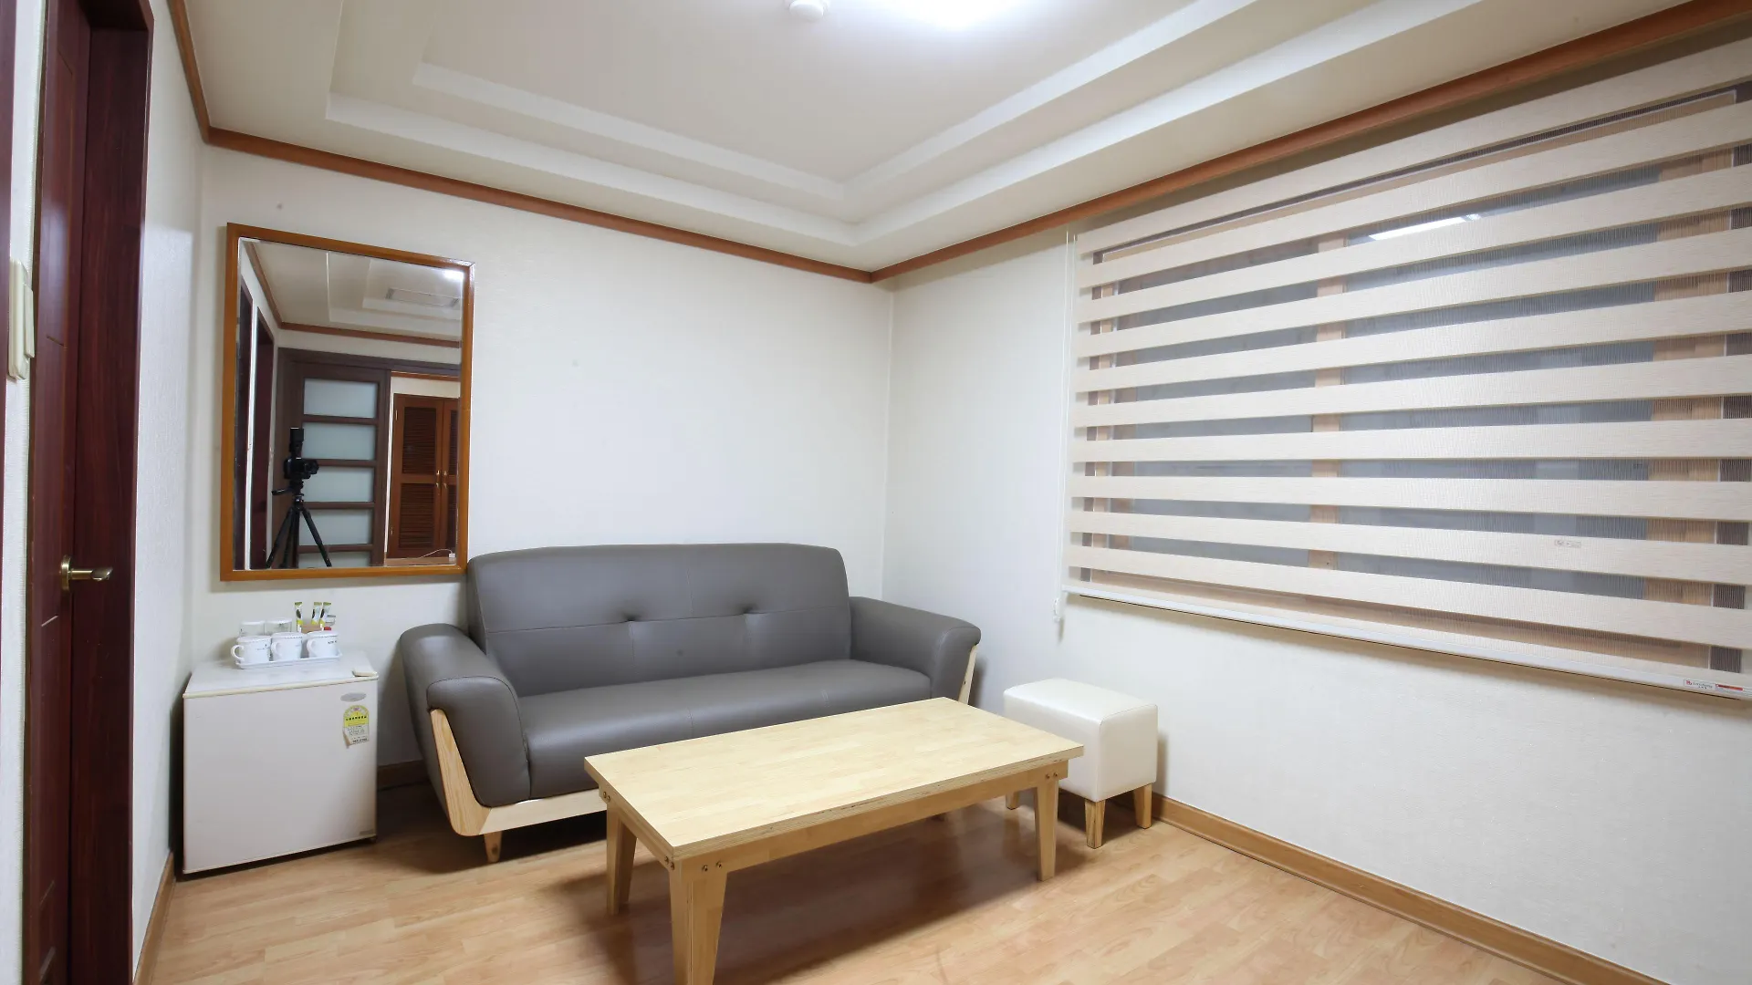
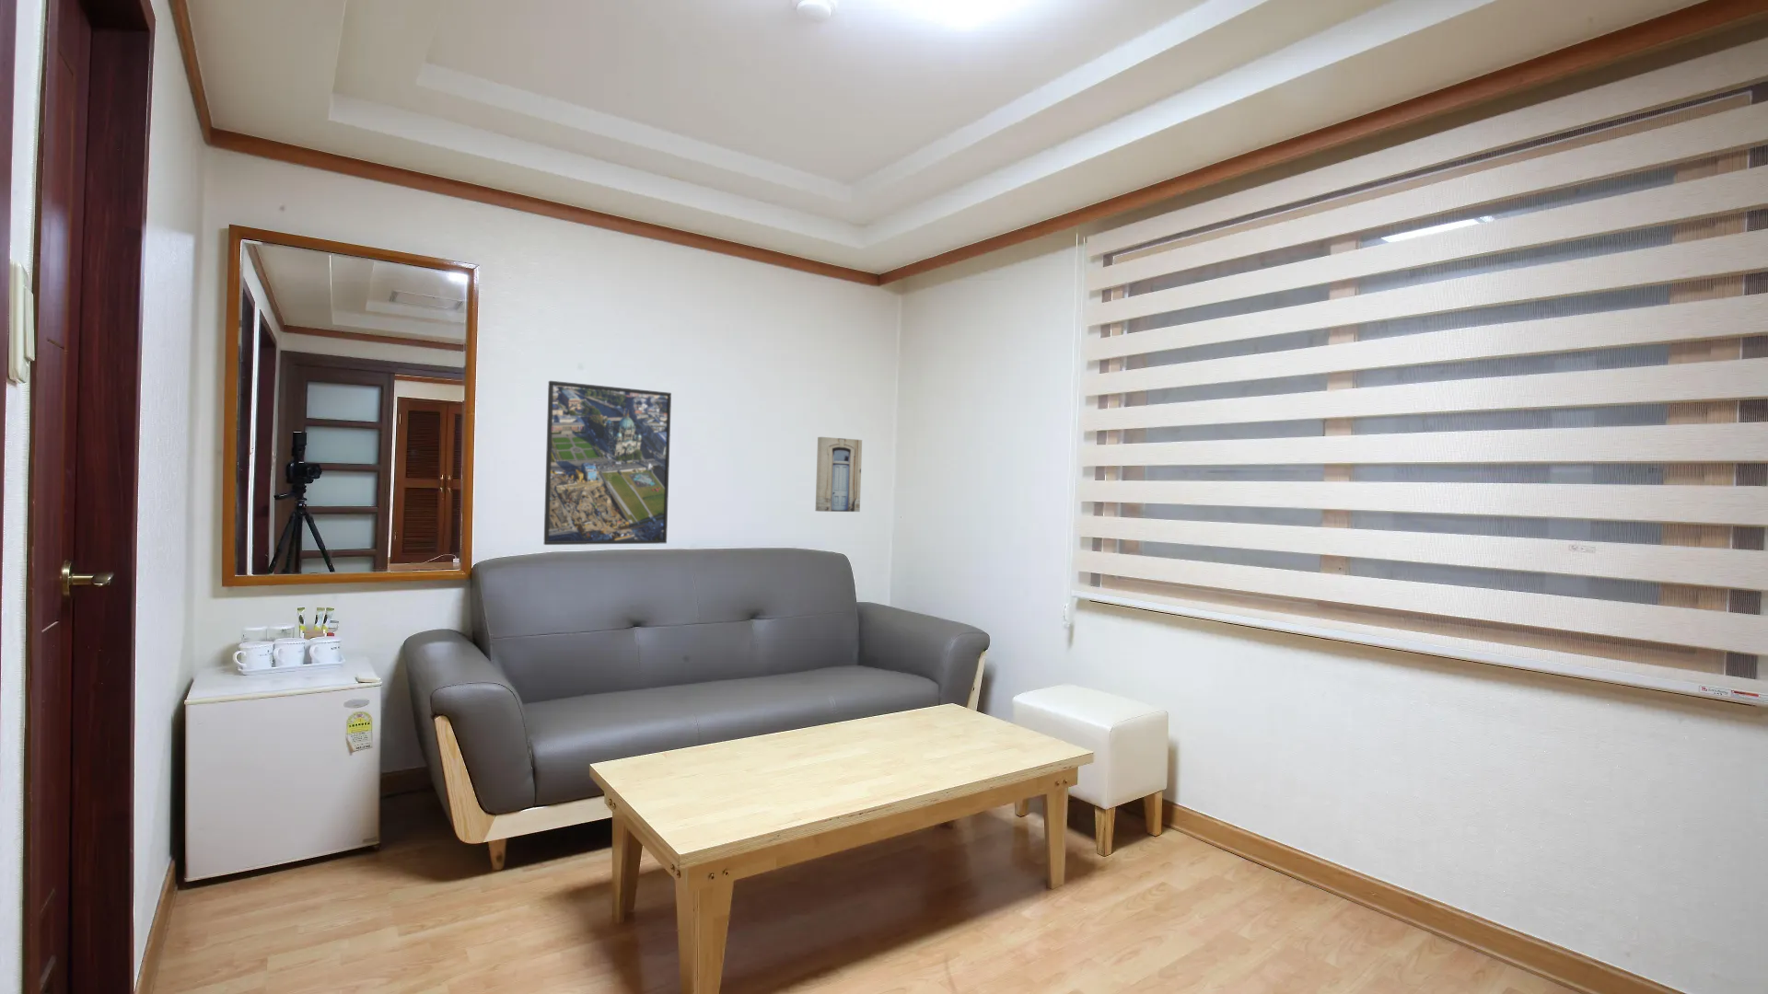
+ wall art [815,436,863,512]
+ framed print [543,380,673,546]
